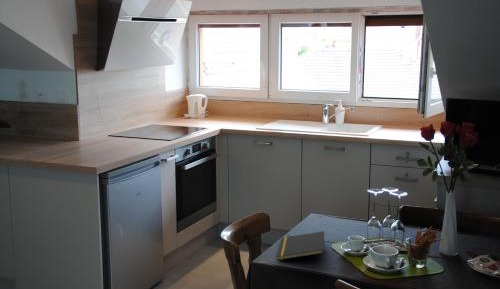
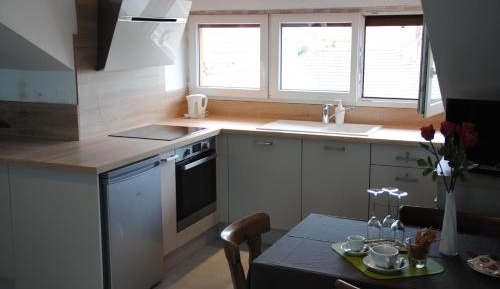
- notepad [276,230,325,261]
